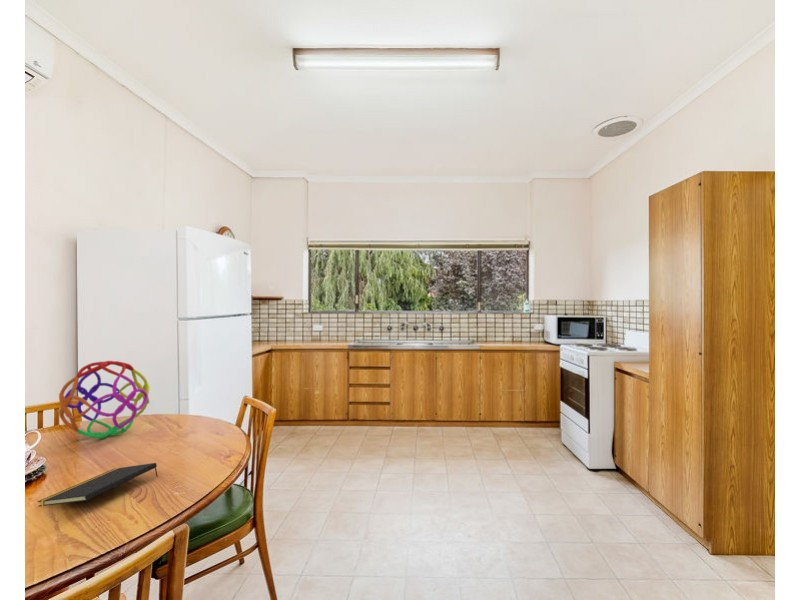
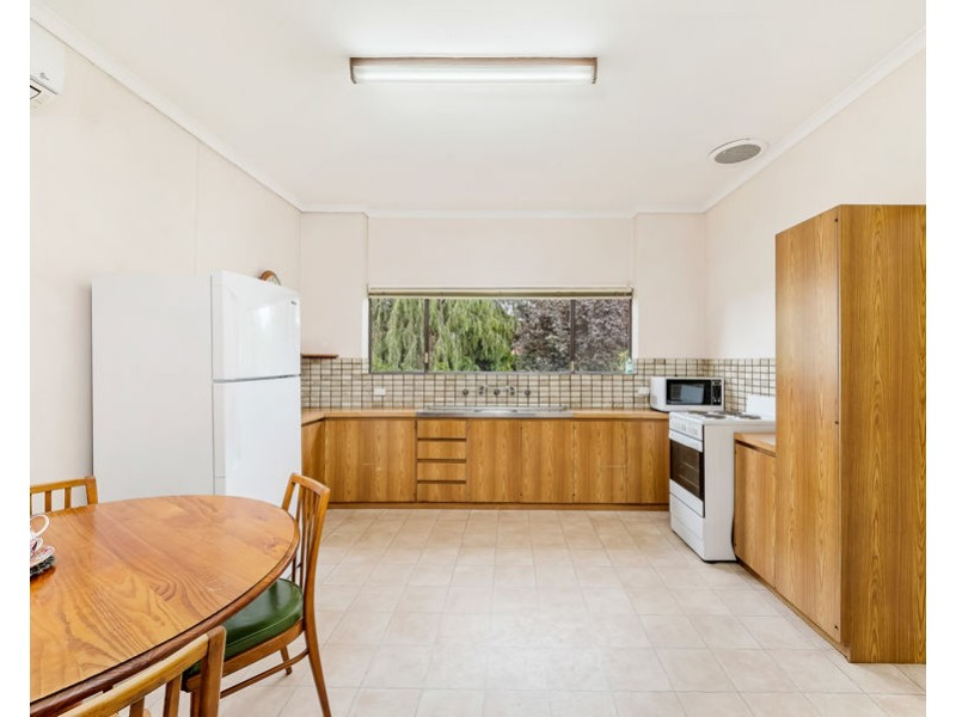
- decorative orb [58,360,151,440]
- notepad [37,462,159,508]
